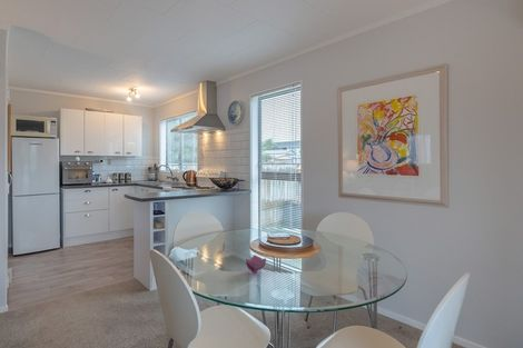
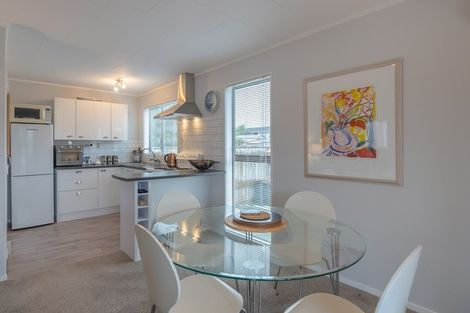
- flower [245,253,267,275]
